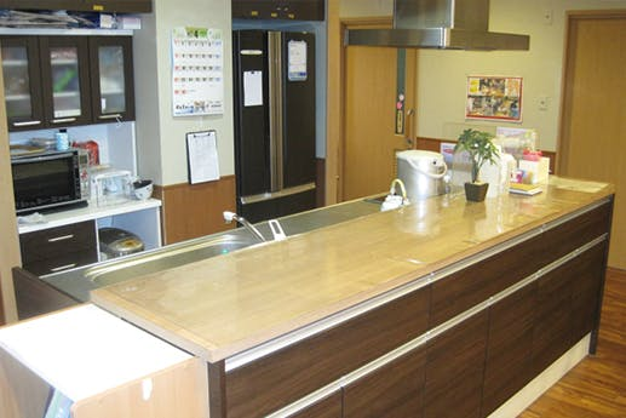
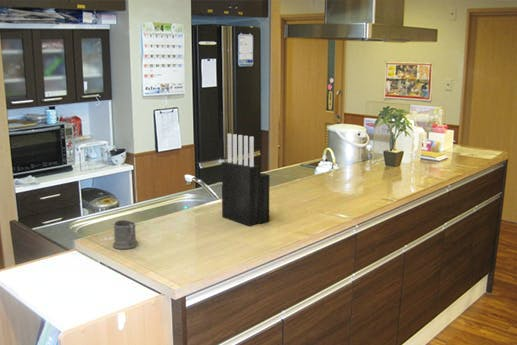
+ knife block [221,133,271,227]
+ mug [112,219,139,250]
